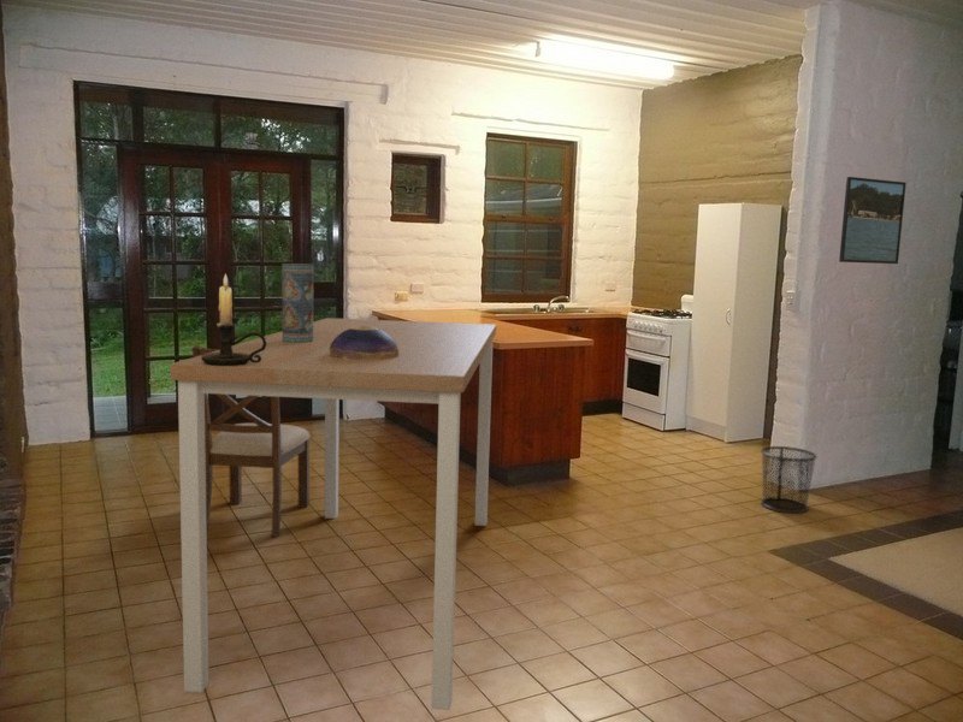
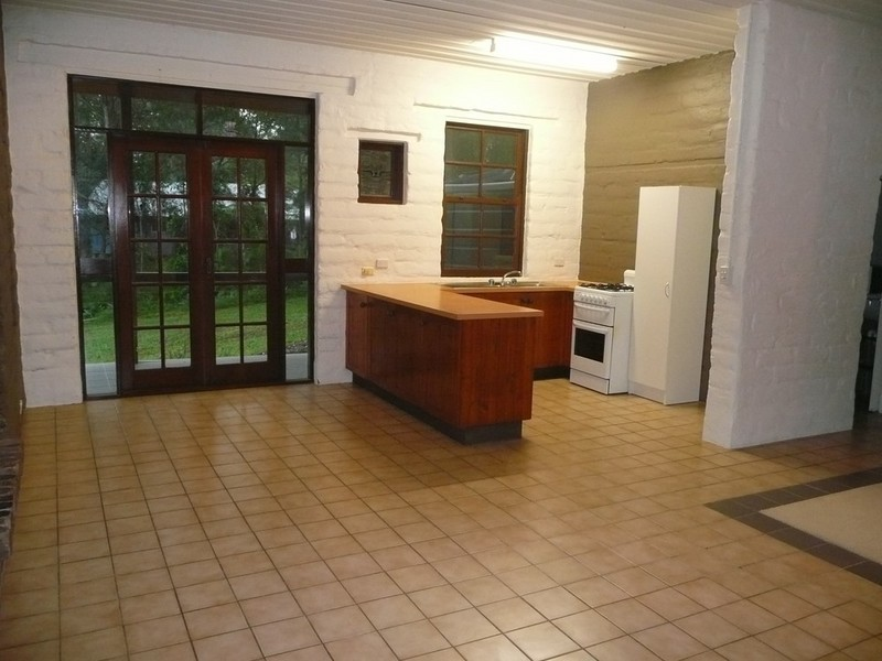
- decorative bowl [329,326,400,360]
- waste bin [760,445,819,514]
- candle holder [202,272,266,366]
- dining table [170,316,497,711]
- chair [191,344,312,538]
- vase [280,262,315,343]
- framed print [838,176,908,265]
